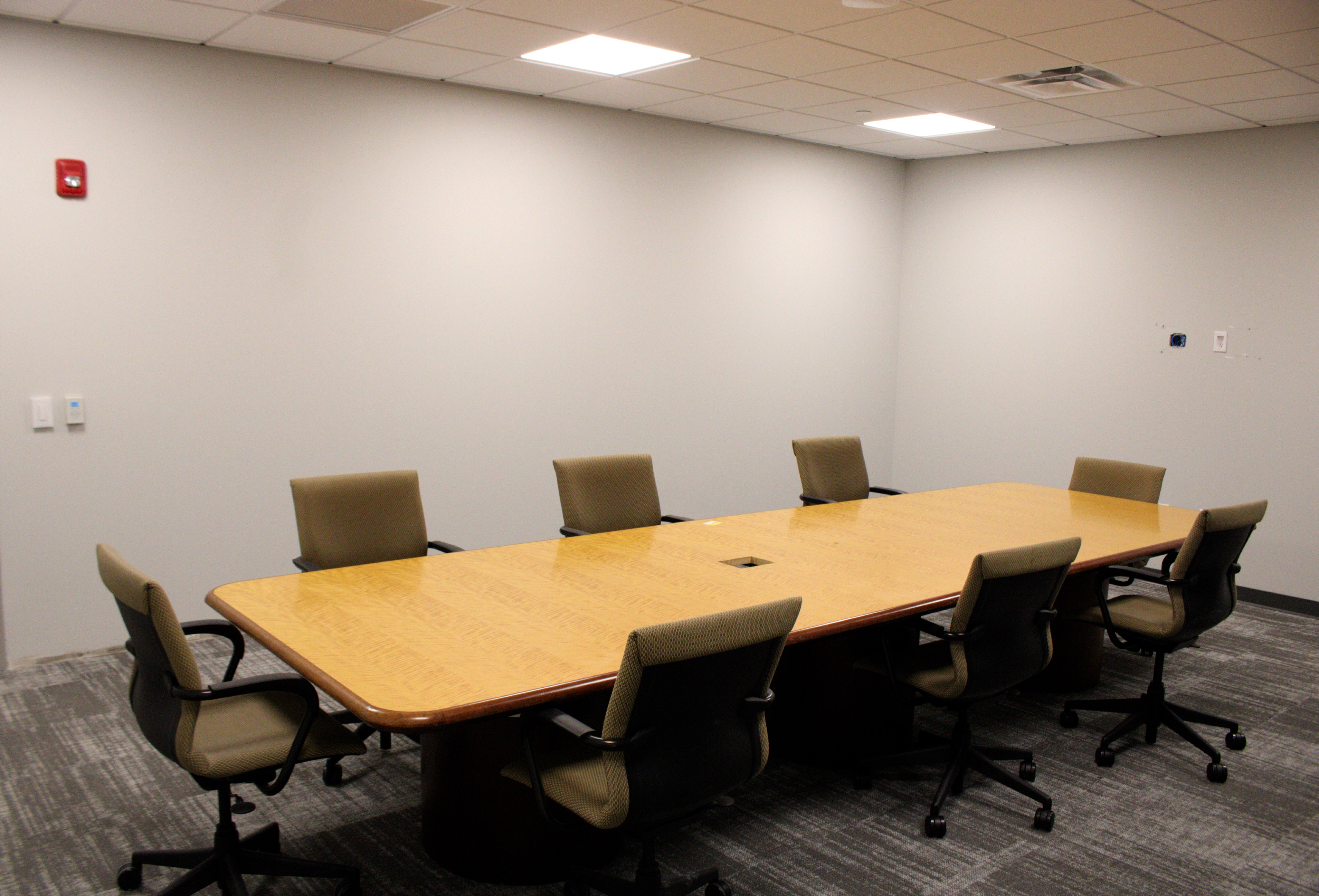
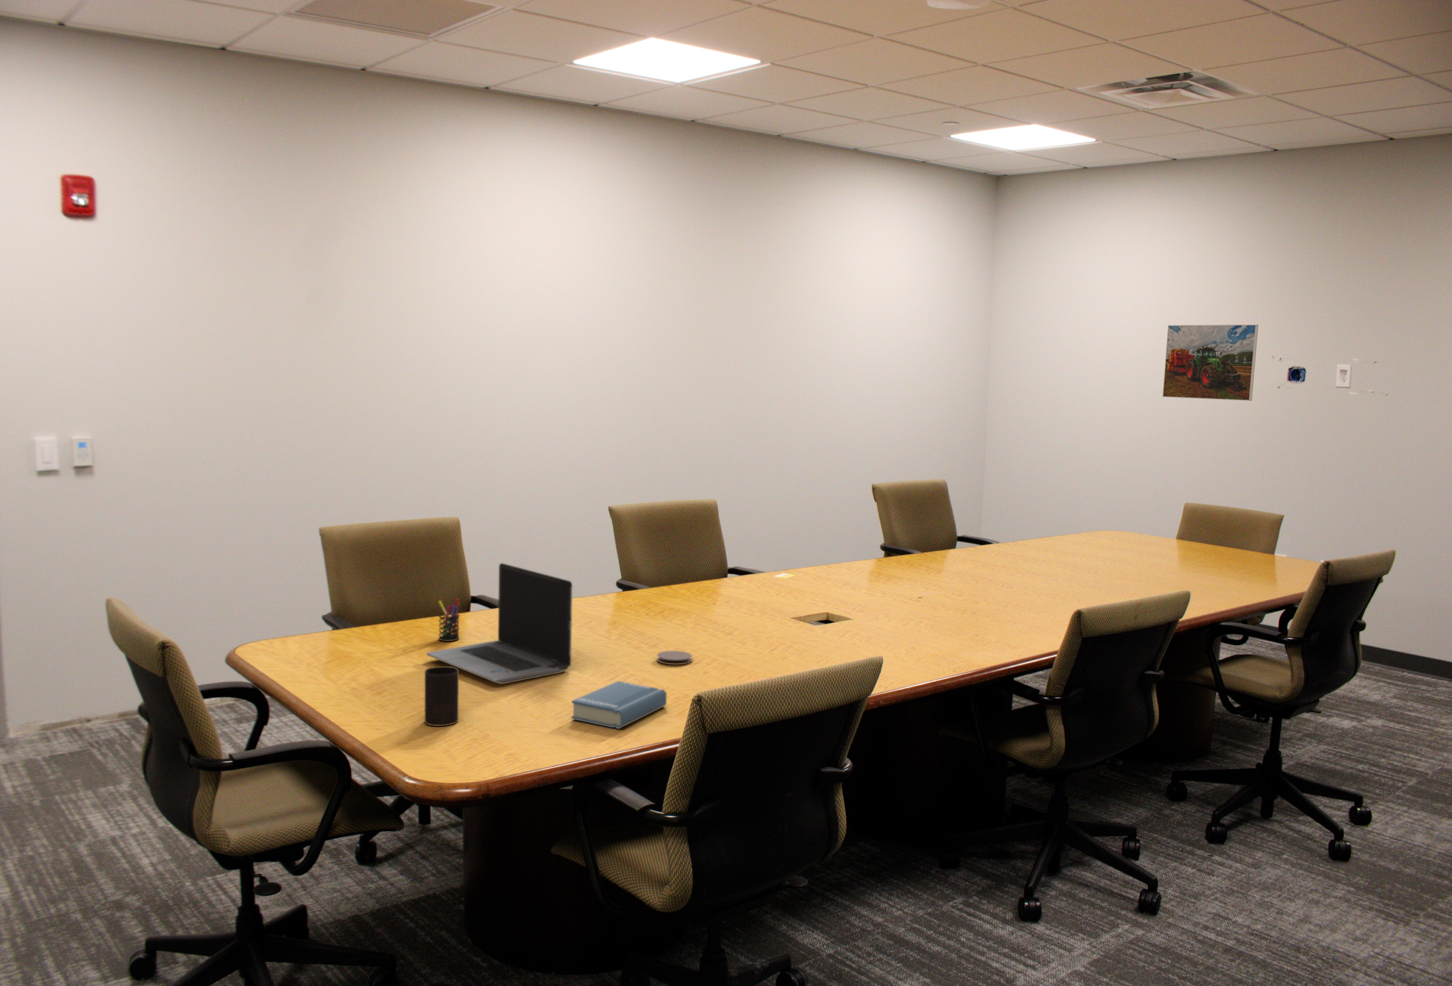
+ hardback book [571,680,667,728]
+ coaster [656,650,692,666]
+ laptop computer [426,562,572,684]
+ cup [424,666,459,726]
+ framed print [1162,325,1258,402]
+ pen holder [438,599,460,642]
